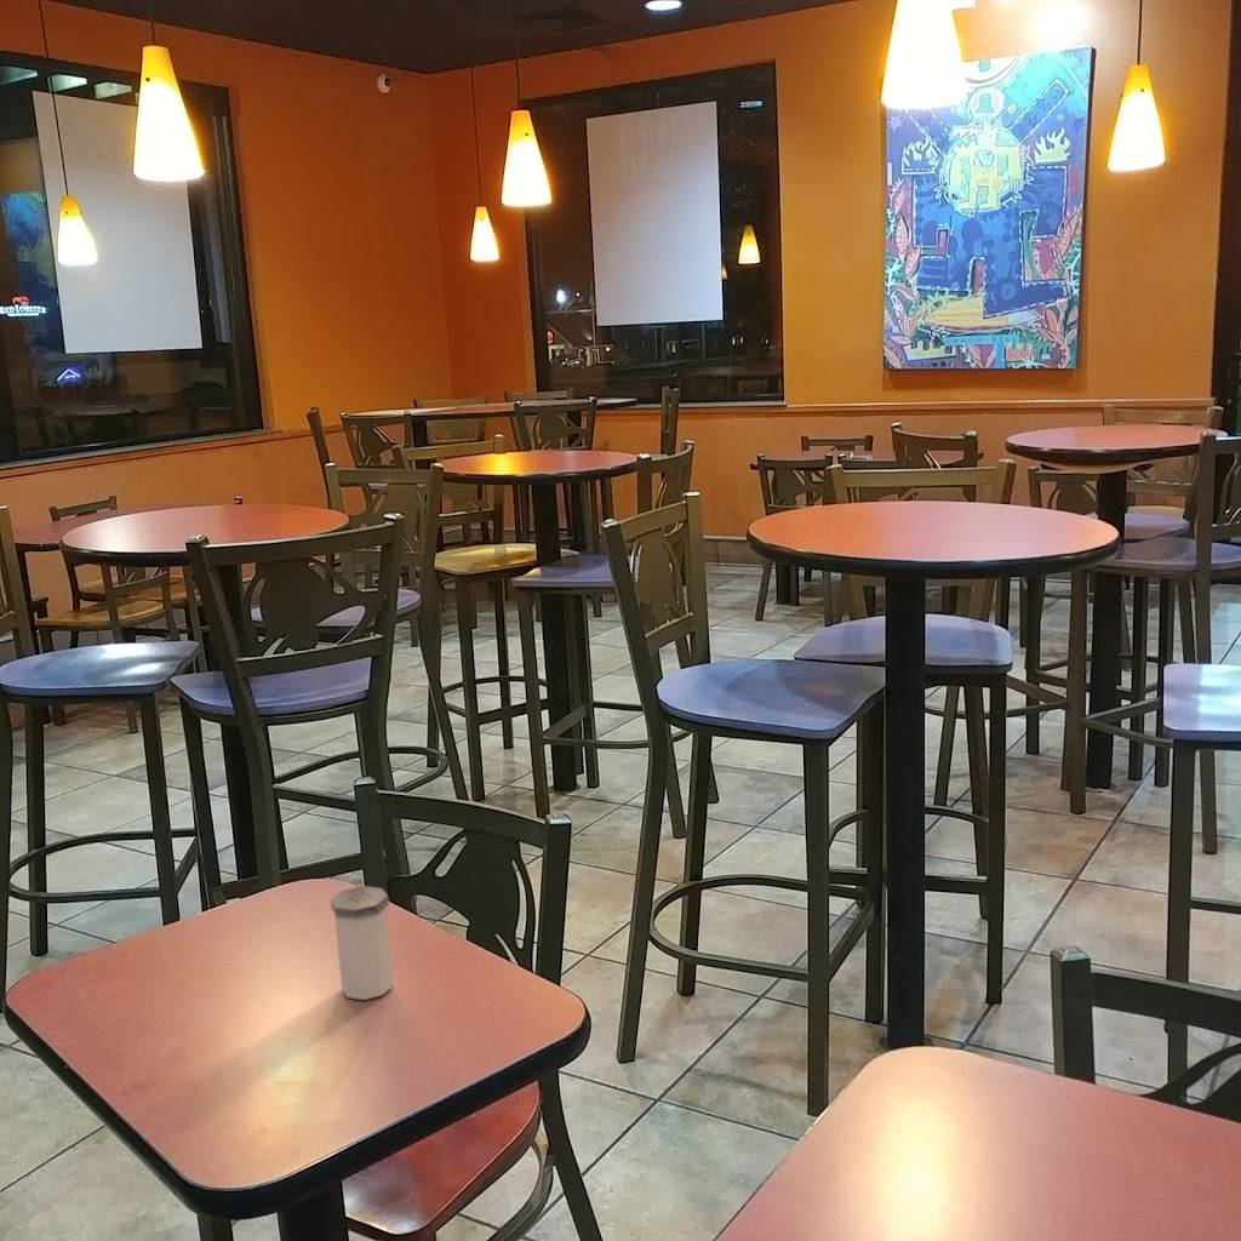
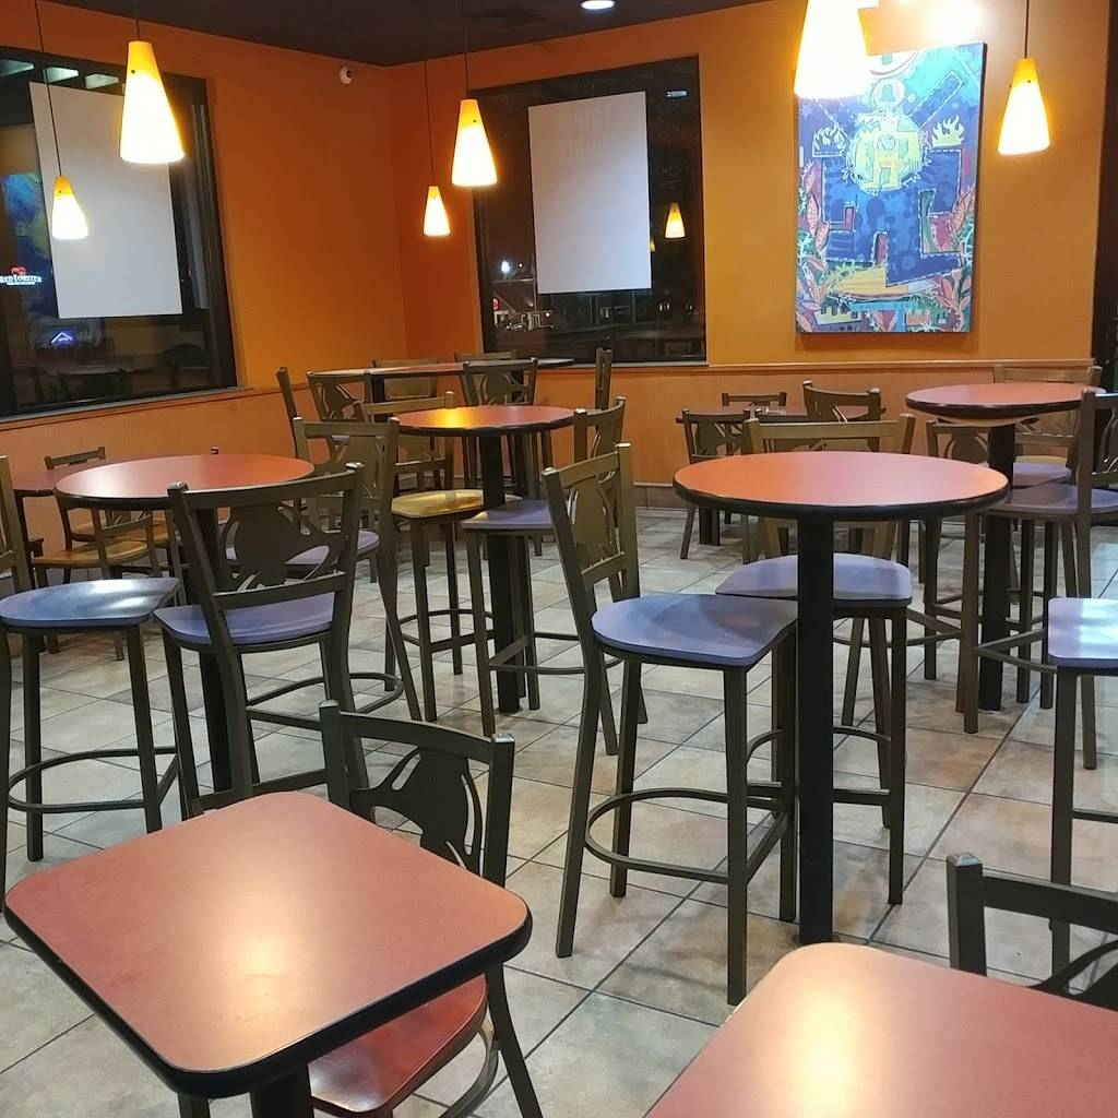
- salt shaker [330,885,394,1001]
